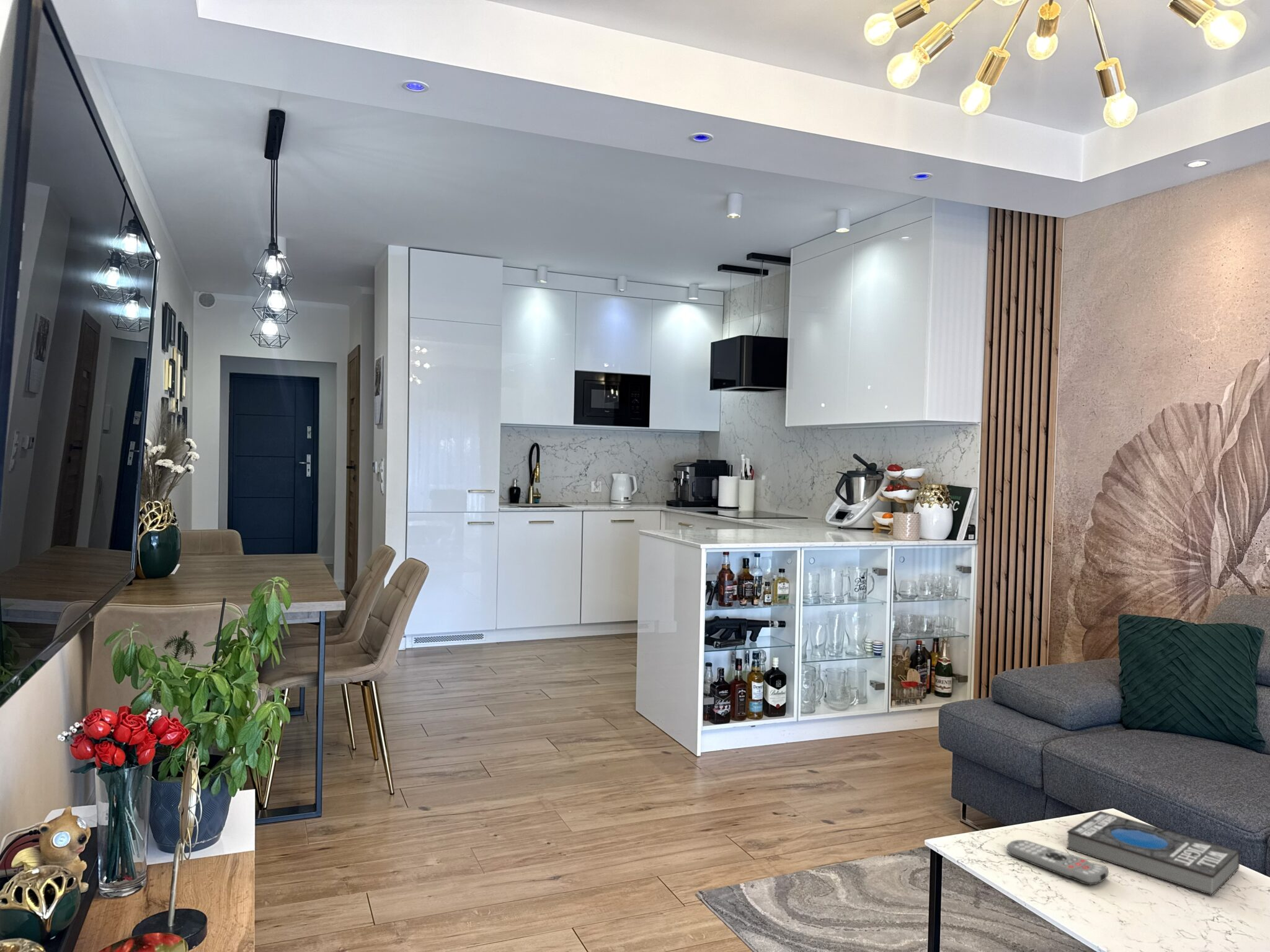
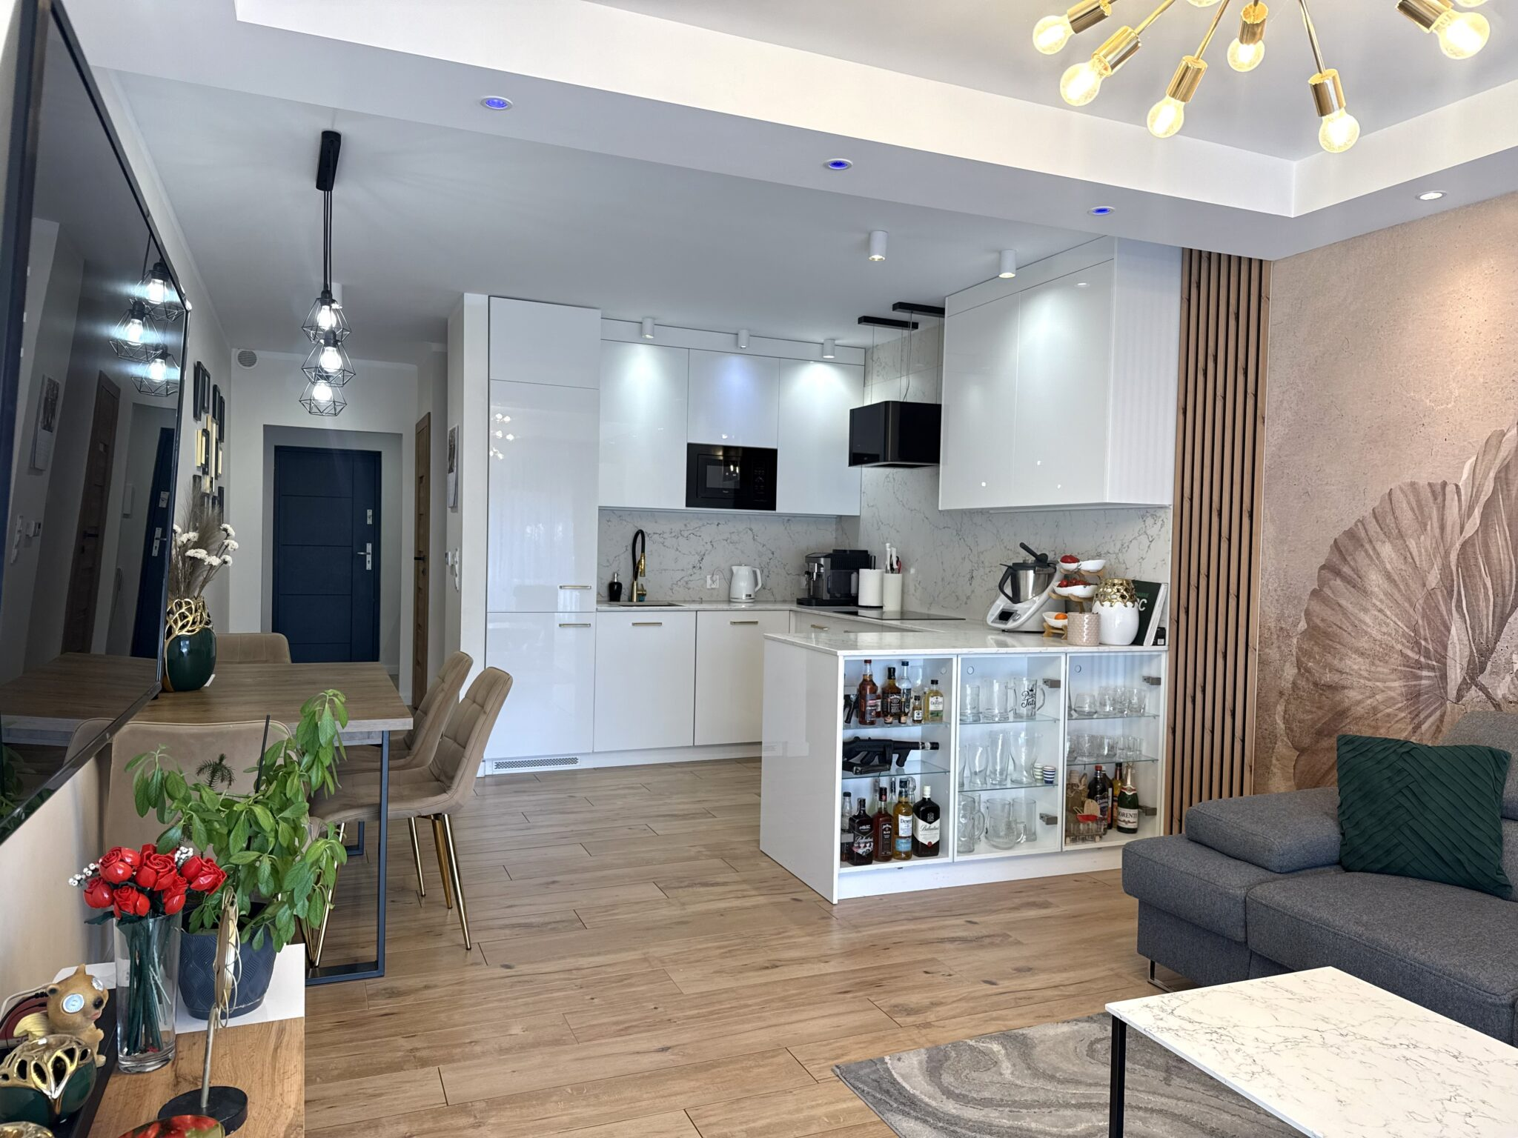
- book [1066,811,1240,896]
- remote control [1006,839,1109,886]
